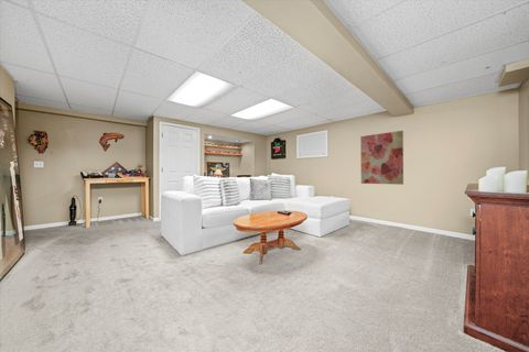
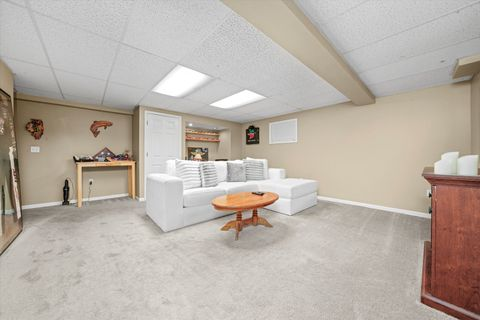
- wall art [359,130,404,186]
